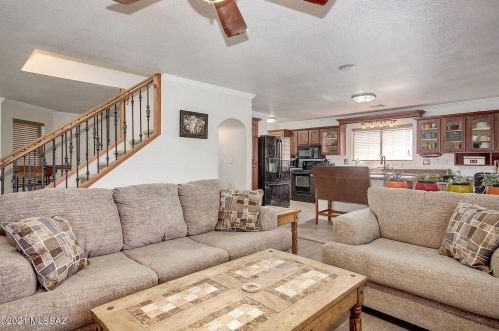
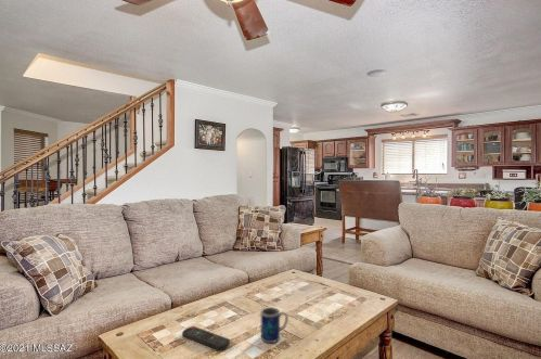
+ remote control [181,325,231,351]
+ mug [260,306,289,344]
